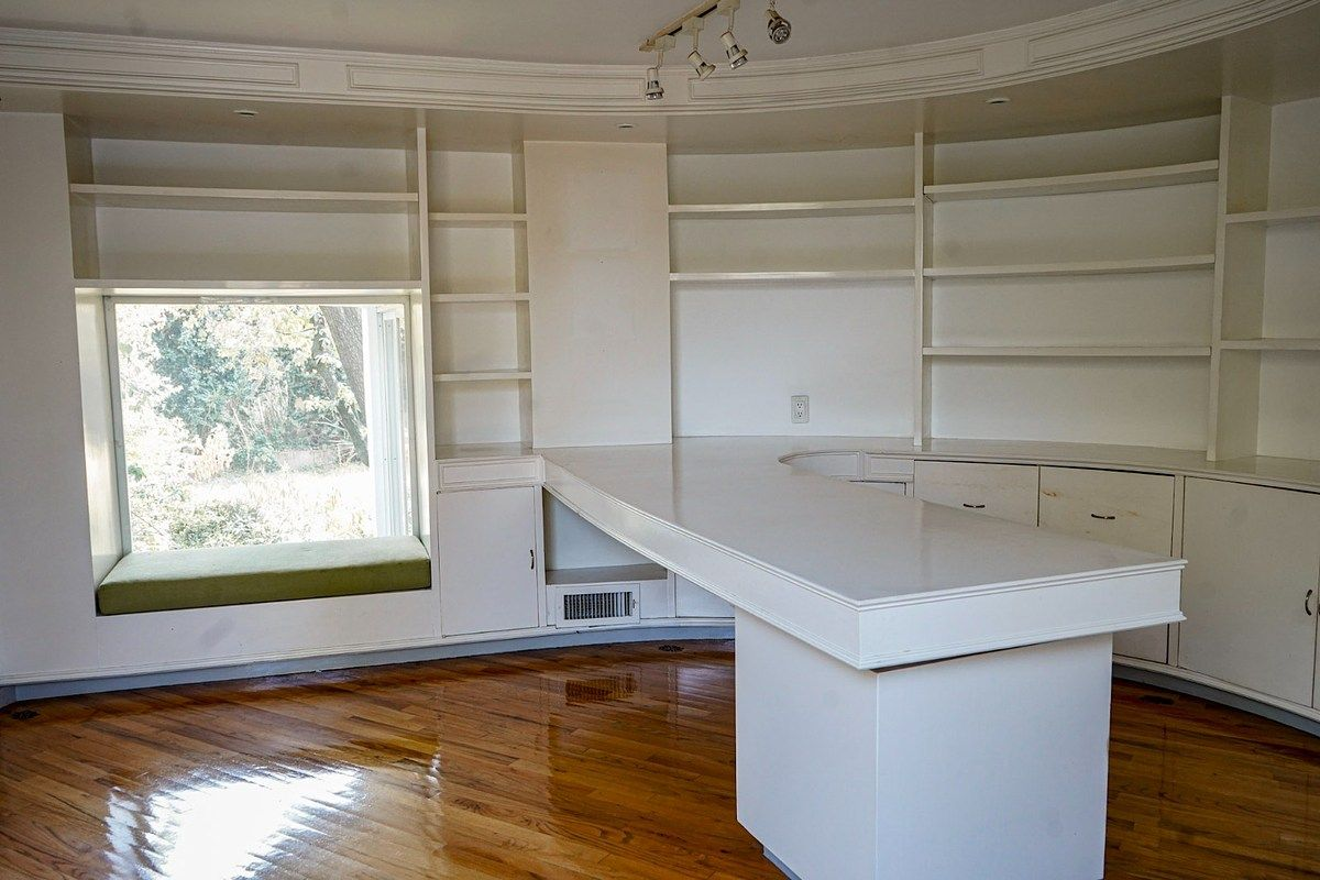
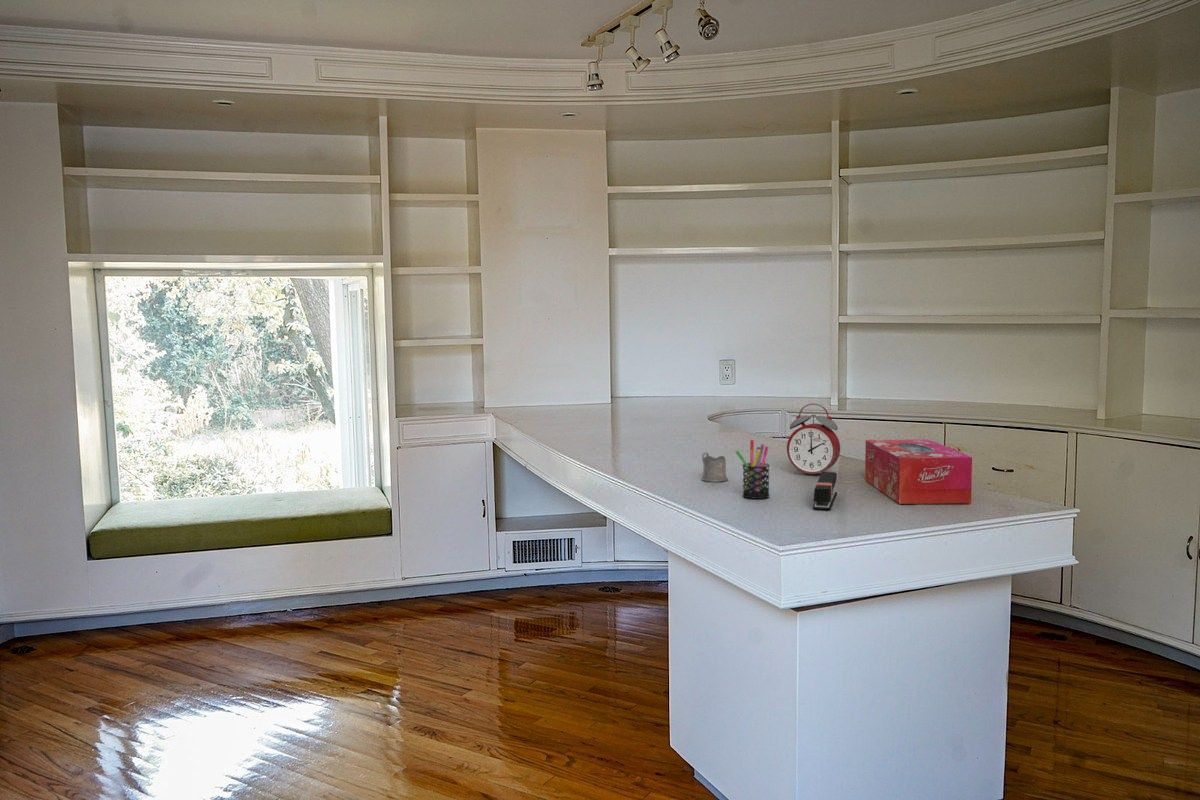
+ stapler [812,471,838,511]
+ tea glass holder [701,451,729,482]
+ alarm clock [786,403,841,475]
+ tissue box [864,438,973,505]
+ pen holder [735,439,771,500]
